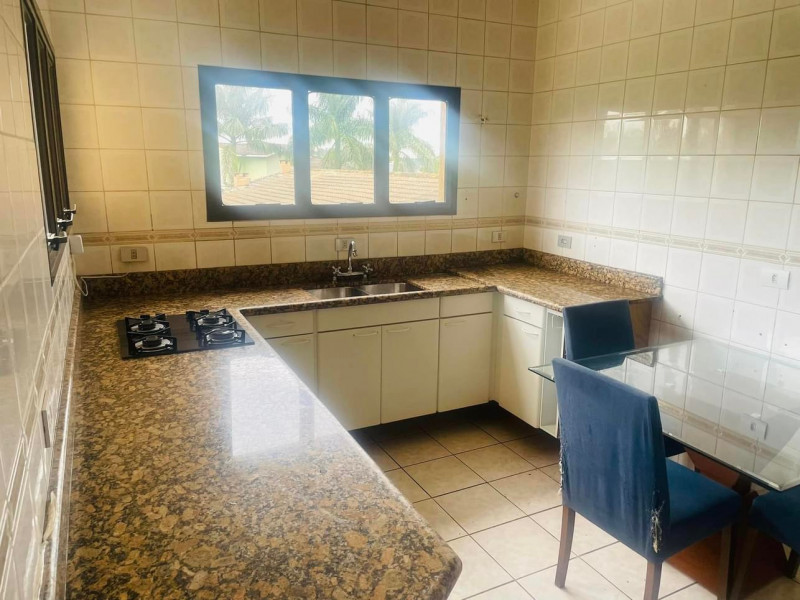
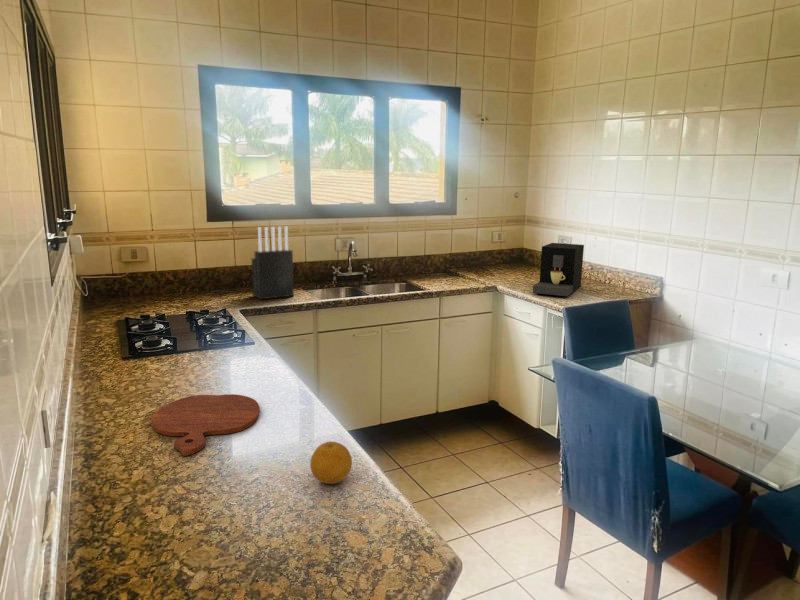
+ coffee maker [532,242,585,297]
+ cutting board [150,393,261,457]
+ fruit [309,441,353,485]
+ knife block [251,226,295,300]
